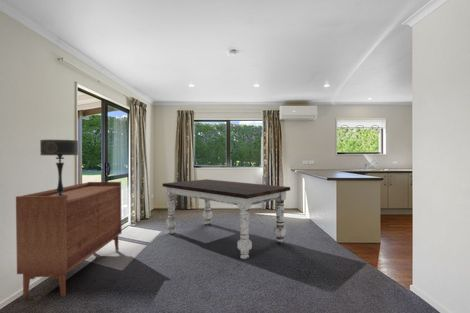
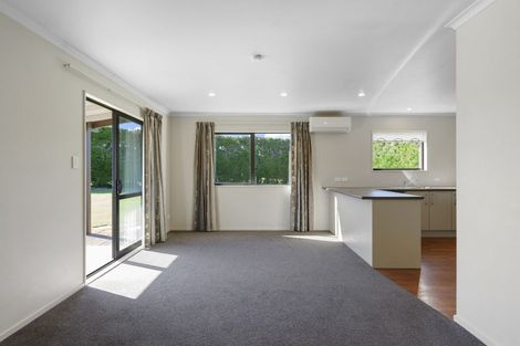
- dining table [162,178,291,260]
- table lamp [39,139,79,198]
- sideboard [15,181,123,298]
